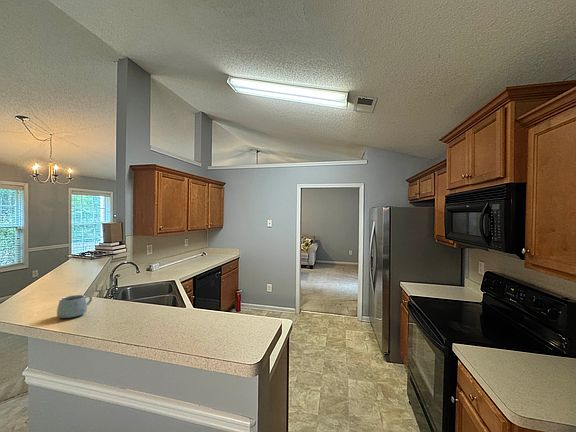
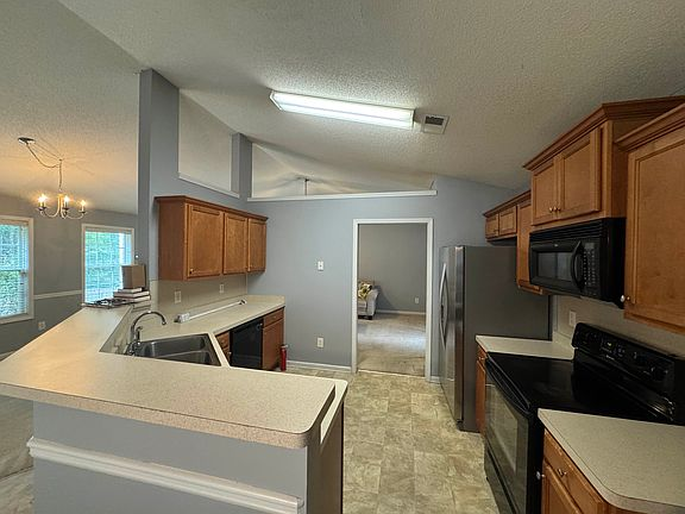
- mug [56,294,93,319]
